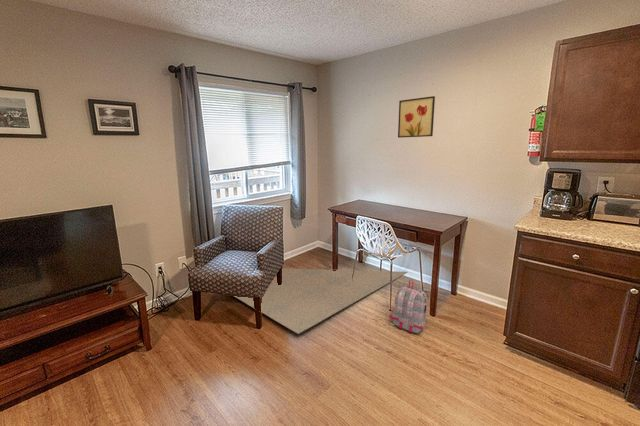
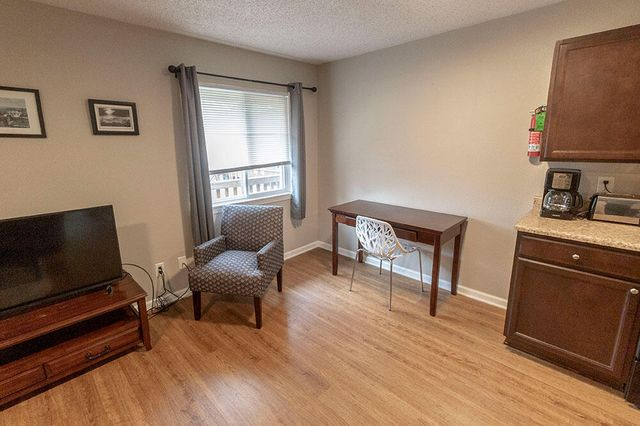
- wall art [397,95,436,139]
- rug [233,267,408,335]
- backpack [388,279,428,334]
